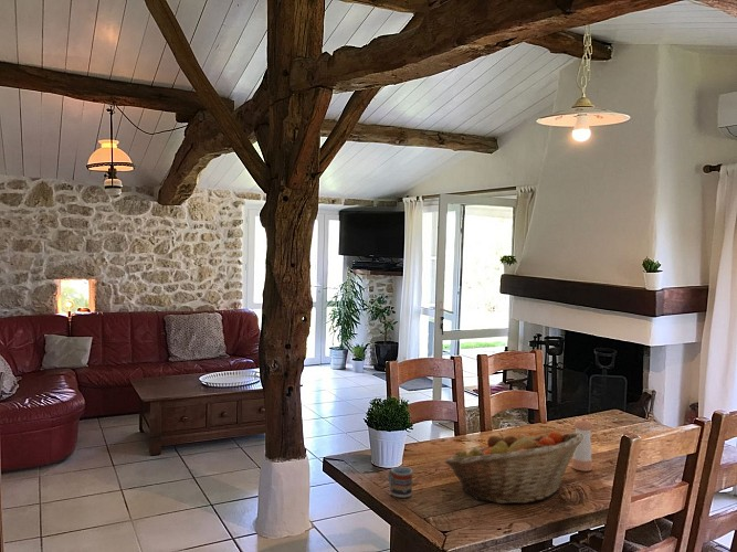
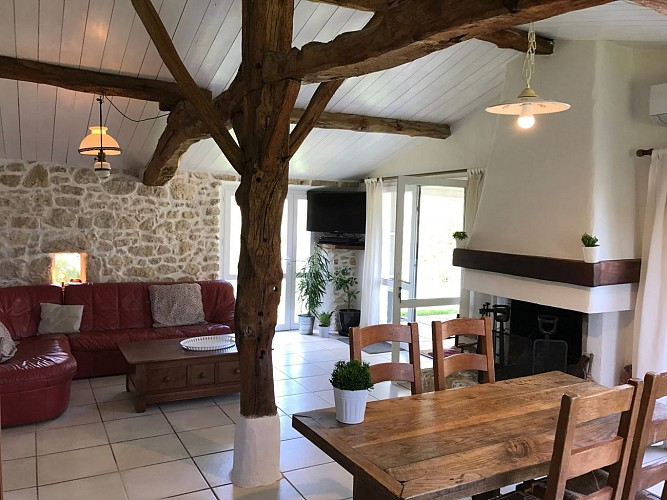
- pepper shaker [570,416,594,473]
- cup [387,466,413,499]
- fruit basket [444,429,583,505]
